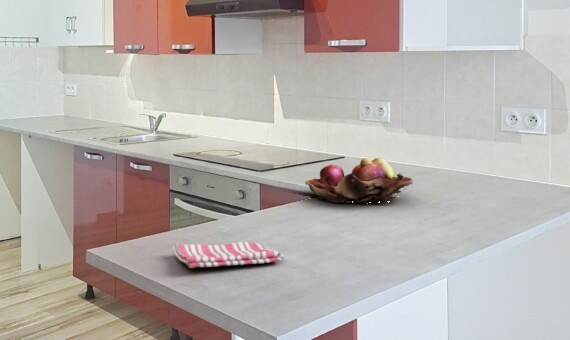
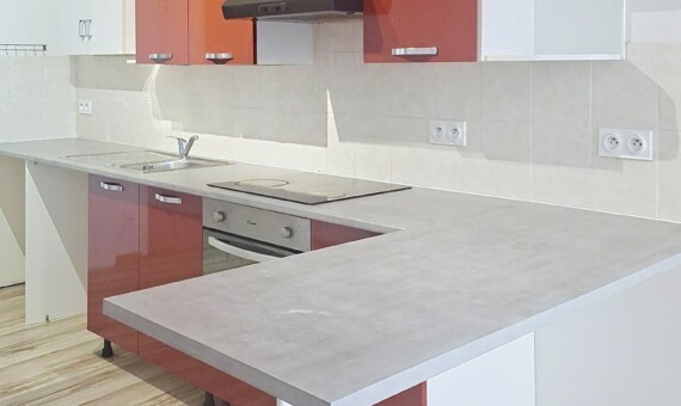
- dish towel [172,241,285,269]
- fruit basket [304,157,414,204]
